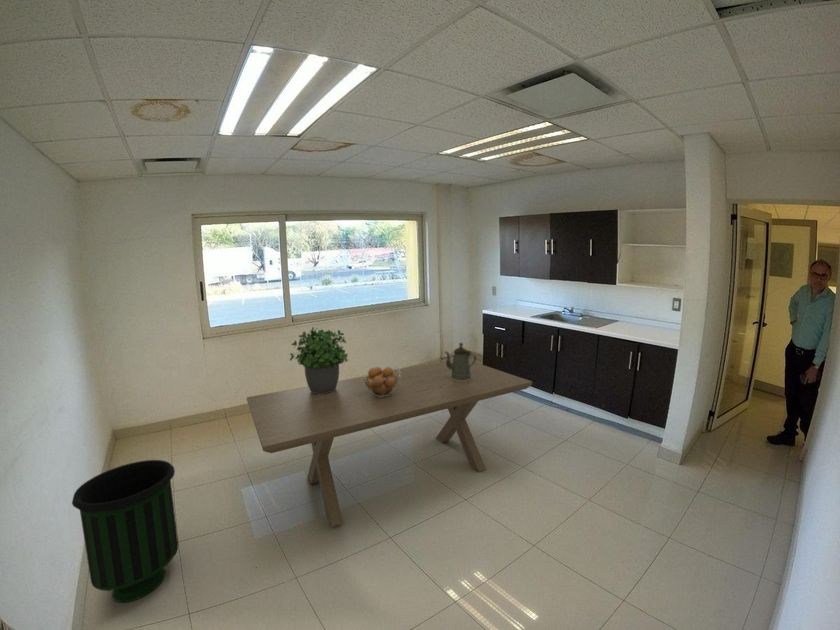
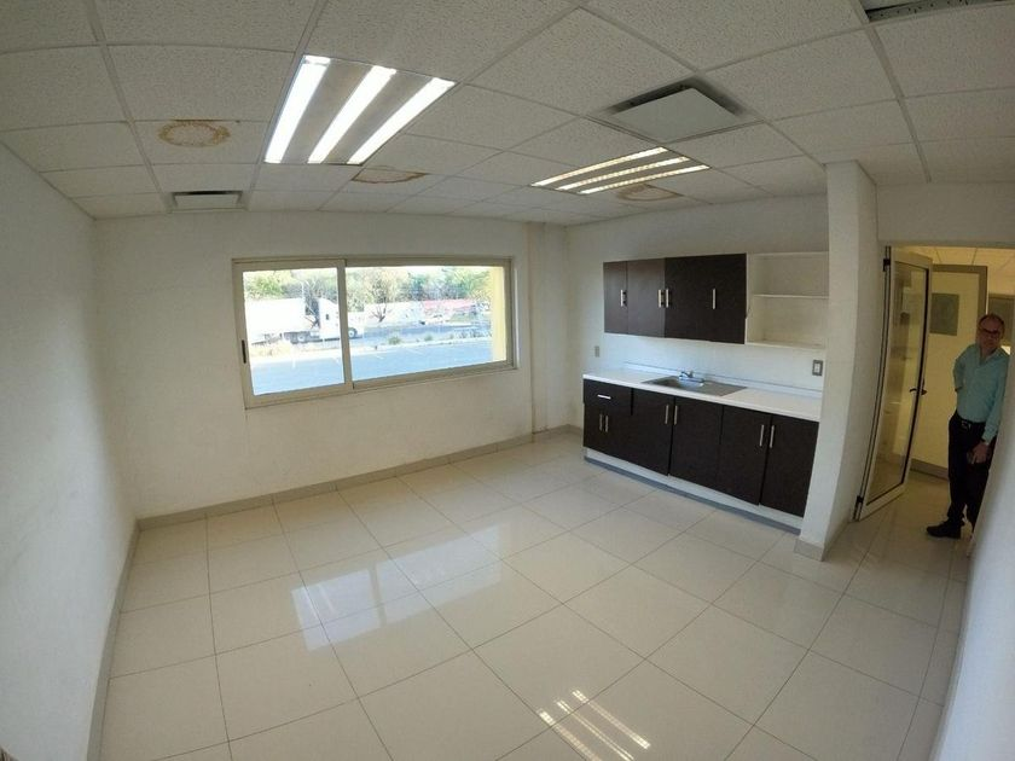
- potted plant [289,326,349,394]
- dining table [246,359,533,528]
- trash can [71,459,179,603]
- fruit basket [361,366,400,397]
- coffee pot [444,342,477,381]
